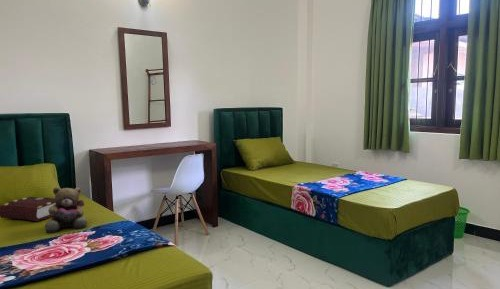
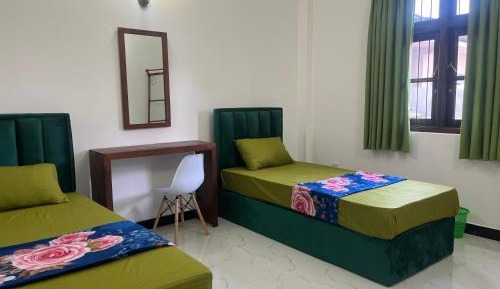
- teddy bear [44,186,88,234]
- book [0,196,56,222]
